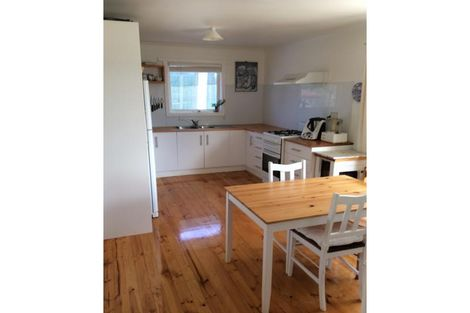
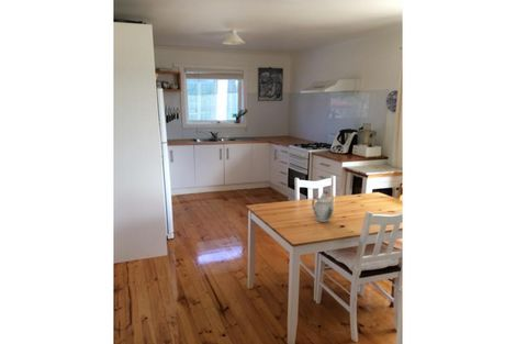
+ teapot [311,191,335,223]
